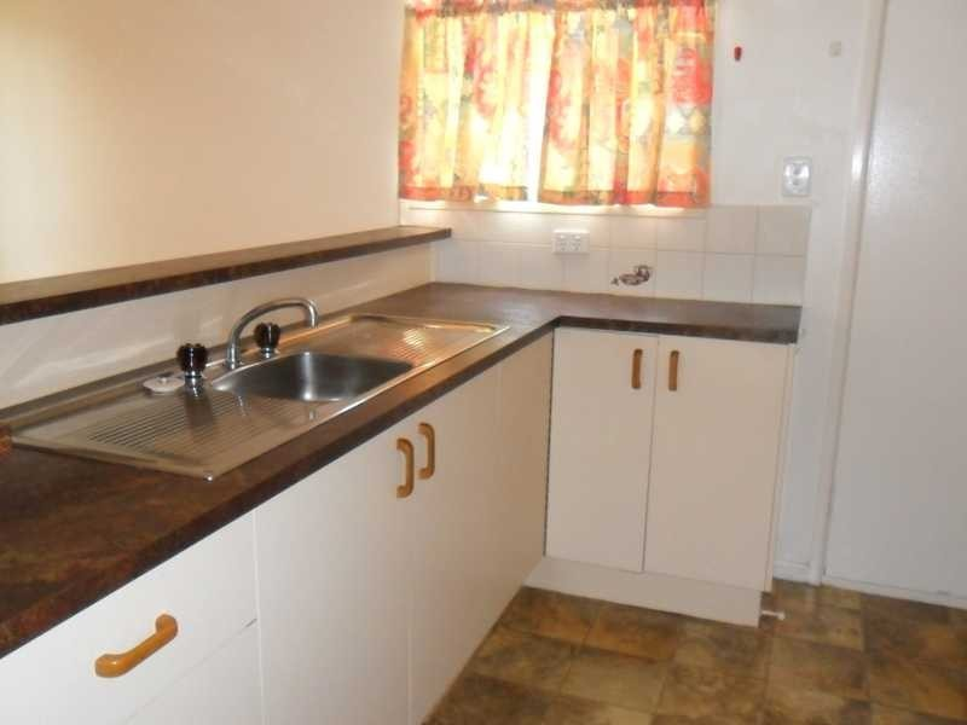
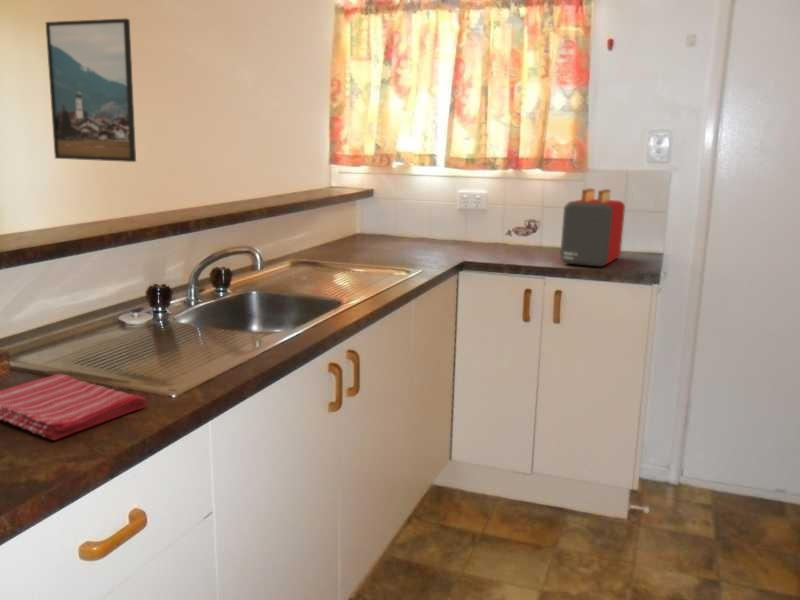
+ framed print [45,17,137,163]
+ dish towel [0,373,148,441]
+ toaster [559,187,626,267]
